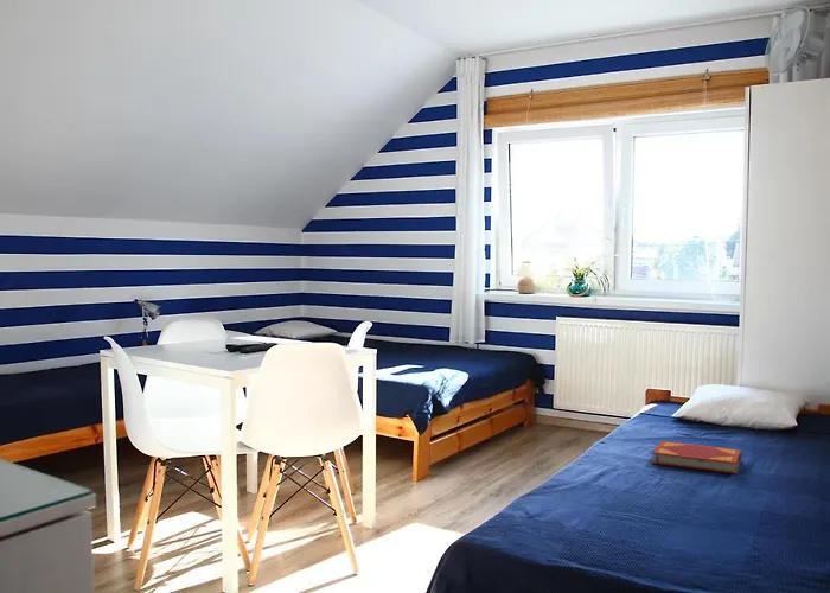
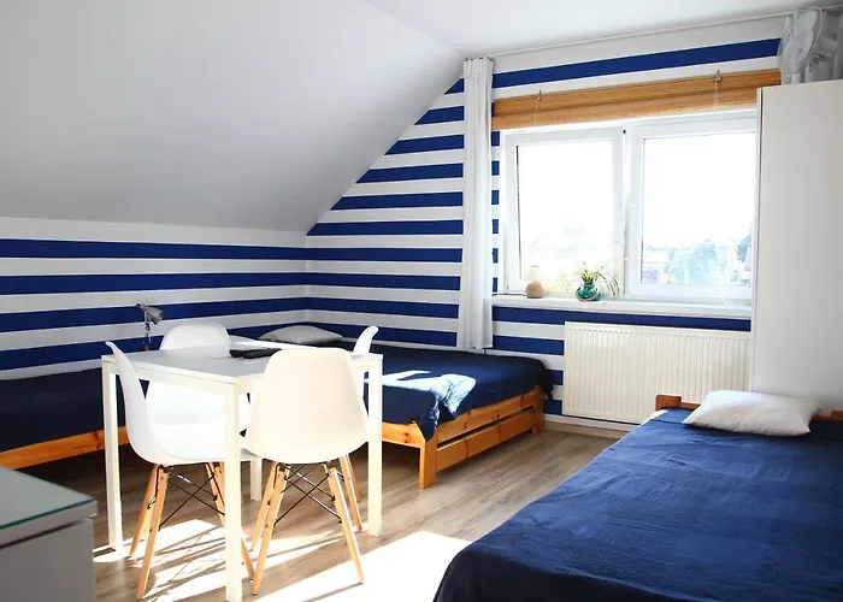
- hardback book [651,440,742,476]
